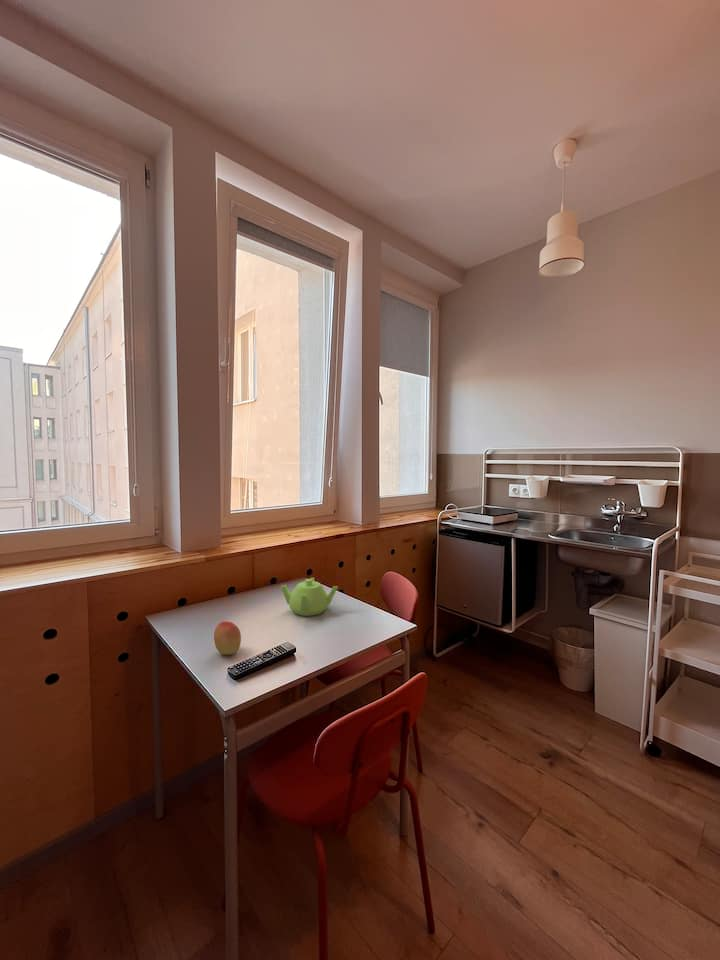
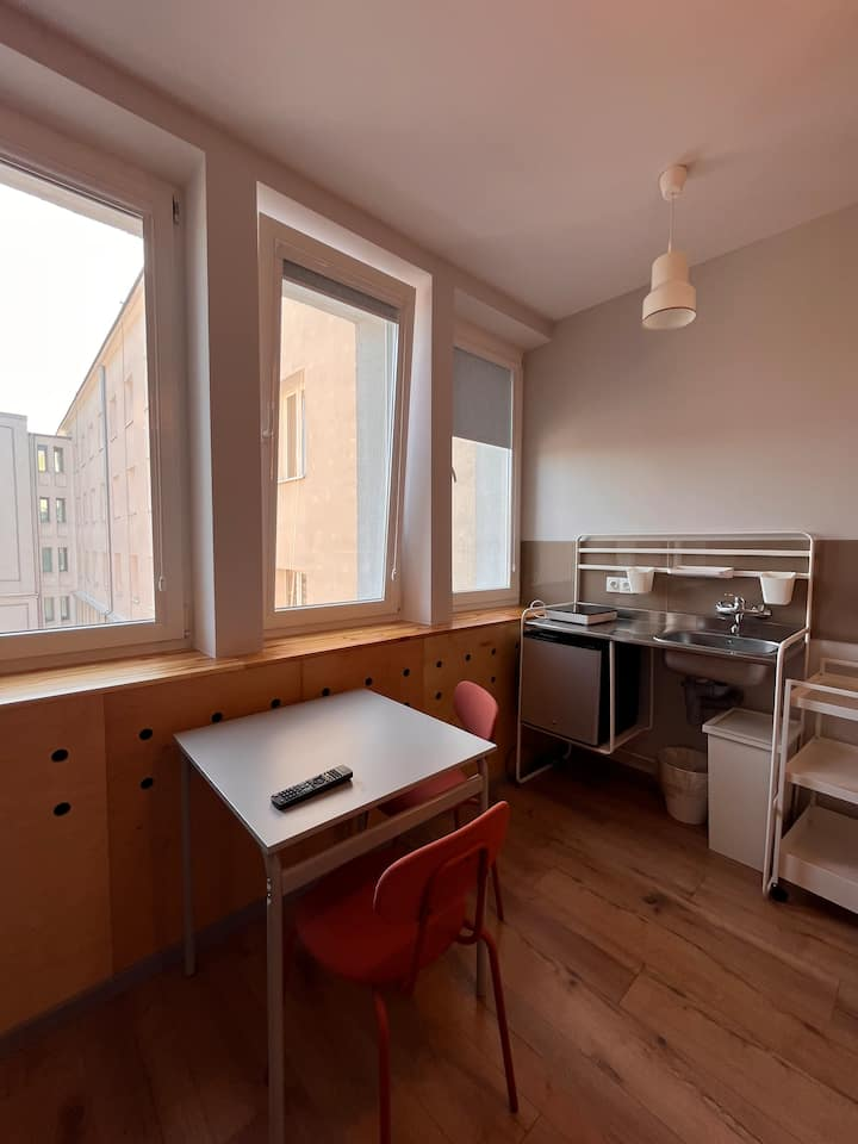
- teapot [280,577,339,617]
- fruit [213,620,242,656]
